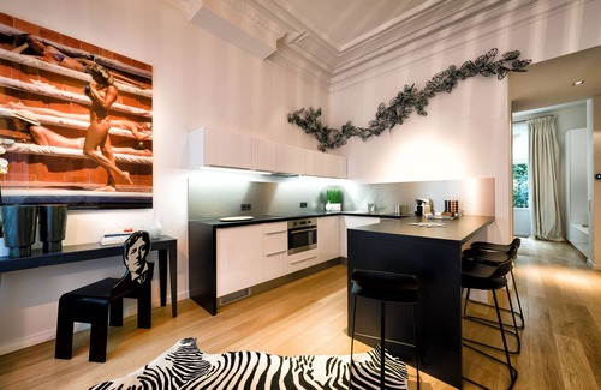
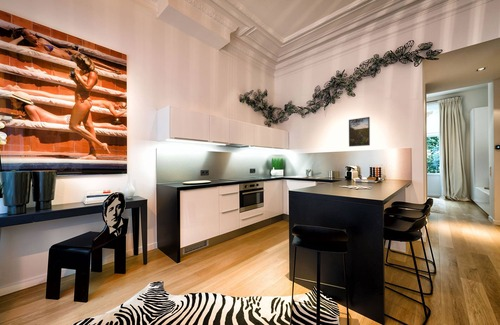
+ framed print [348,116,371,147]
